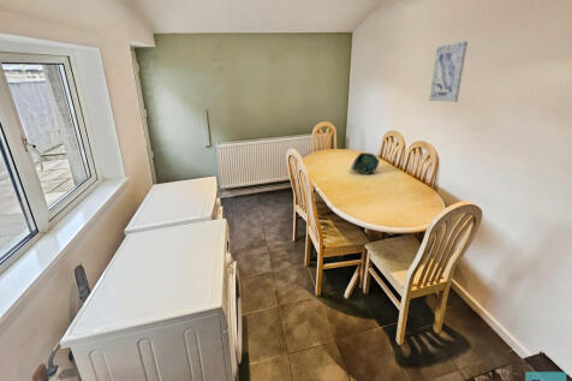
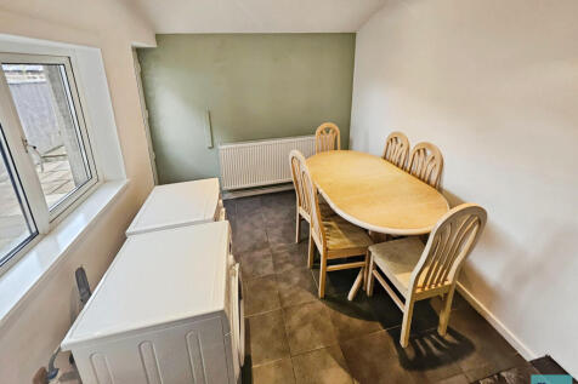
- wall art [428,40,469,103]
- decorative bowl [350,151,381,175]
